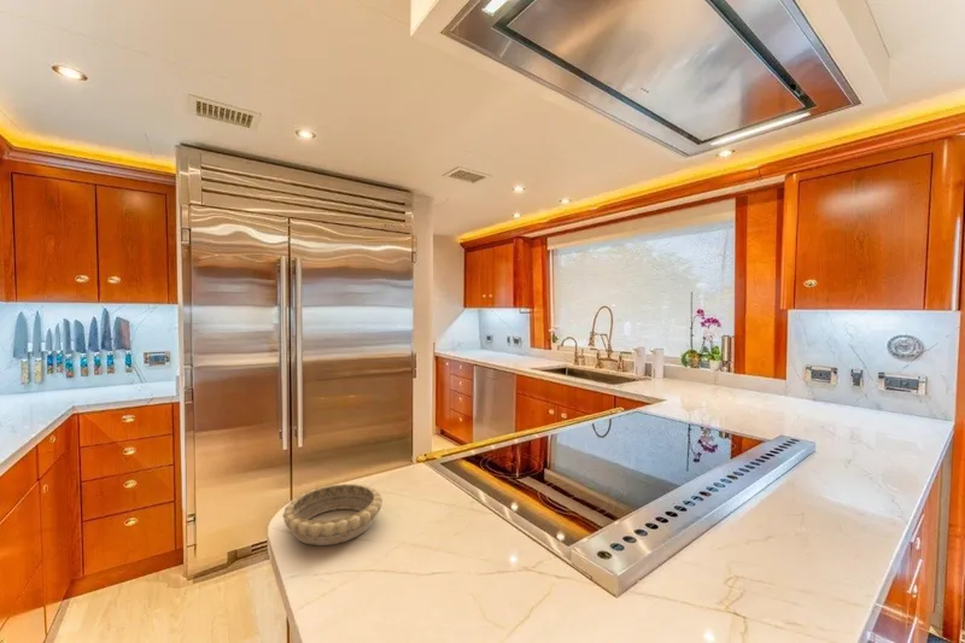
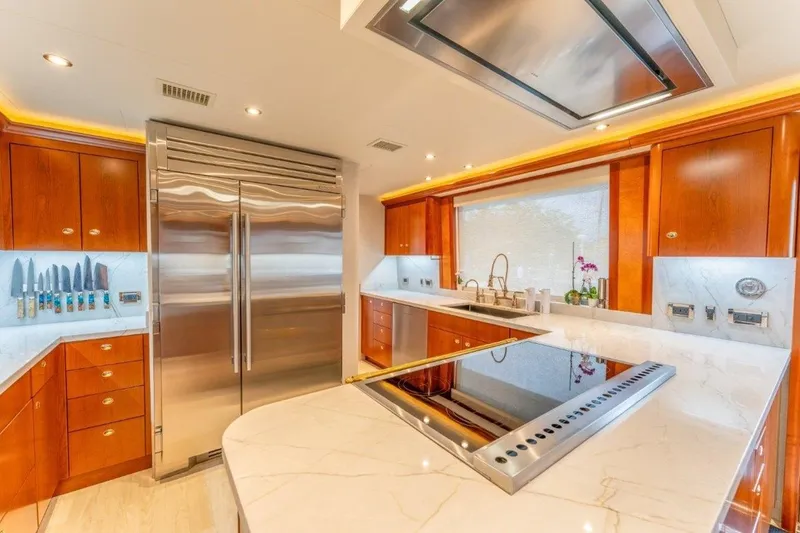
- decorative bowl [281,483,384,546]
